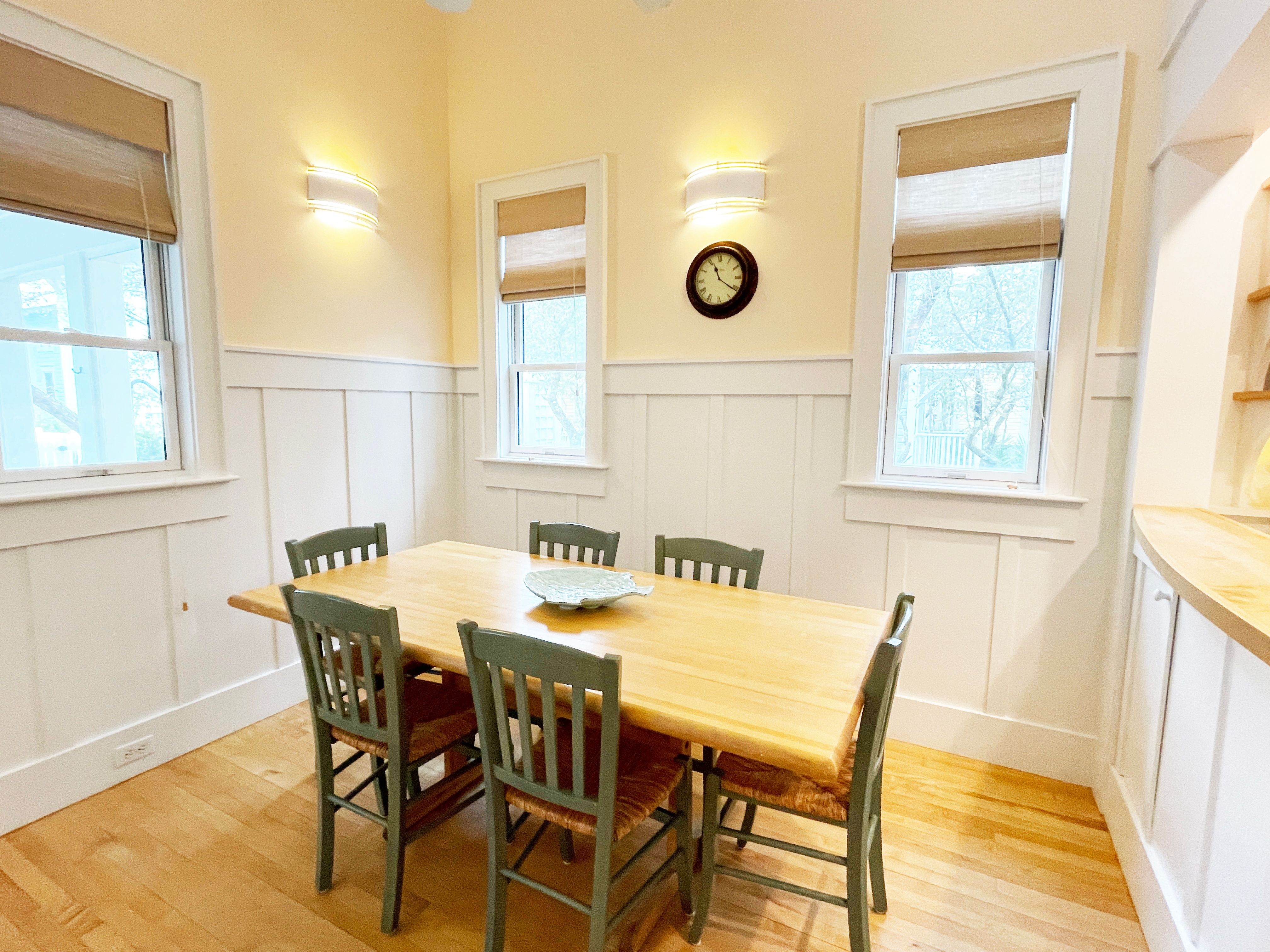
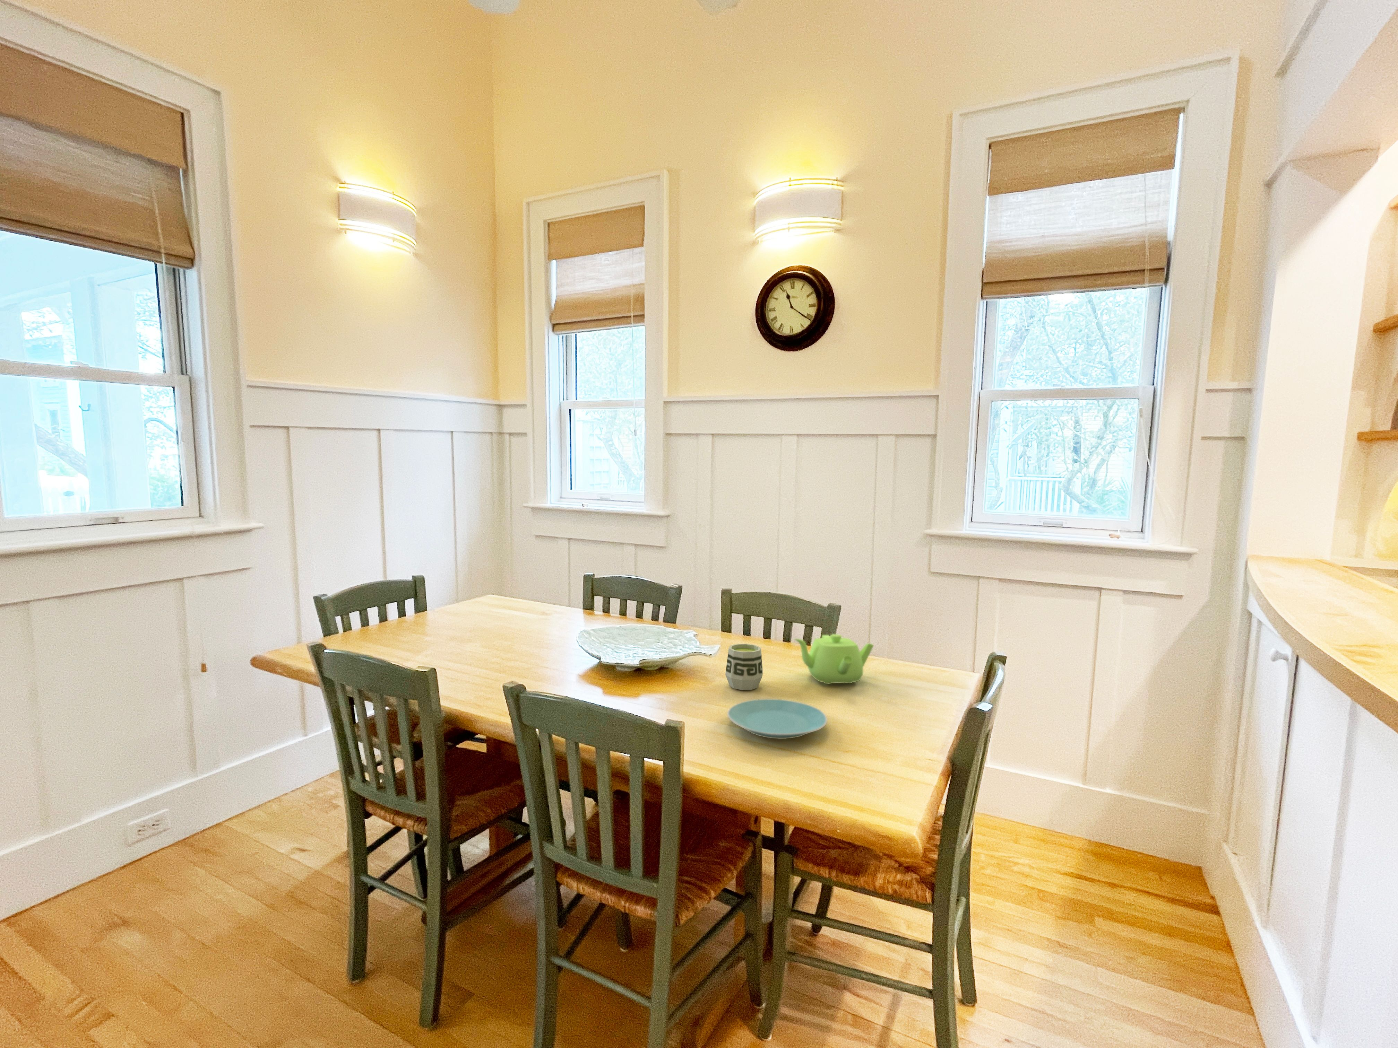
+ plate [728,698,828,739]
+ cup [725,643,763,690]
+ teapot [794,634,874,685]
